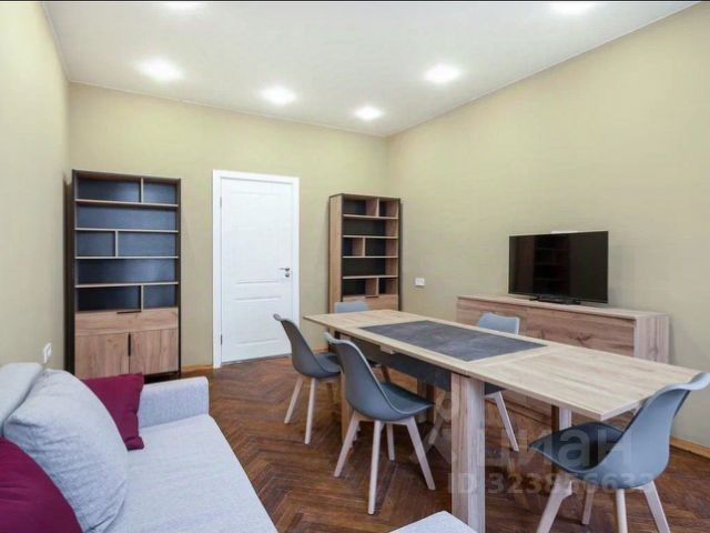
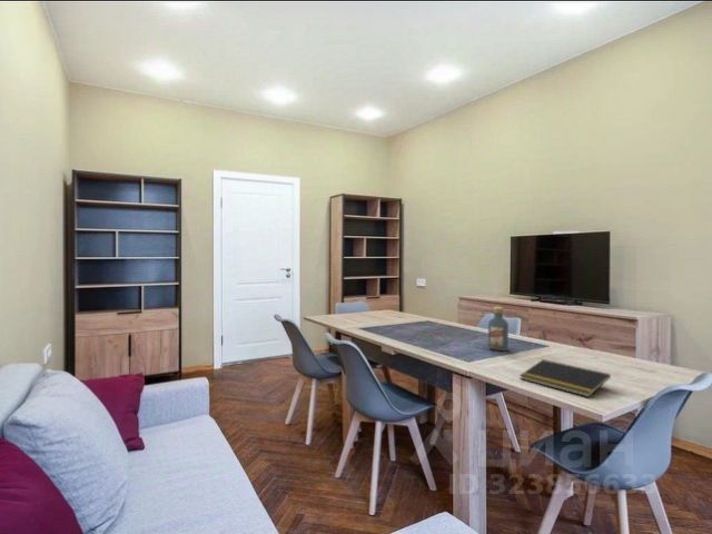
+ notepad [518,358,612,398]
+ vodka [487,306,510,352]
